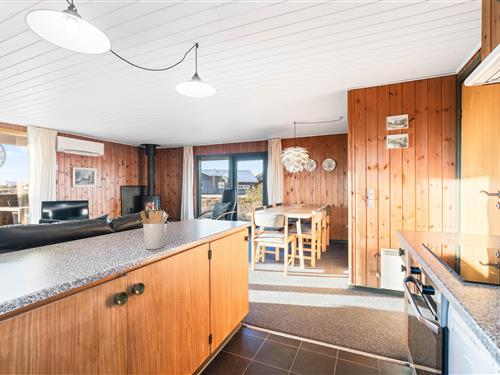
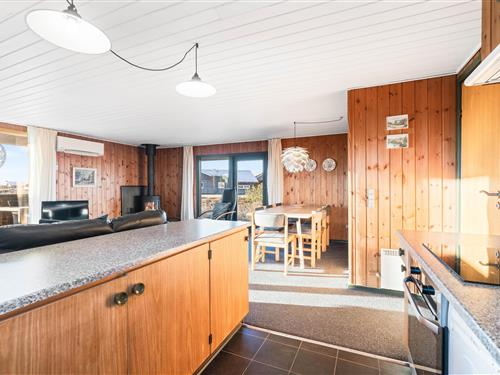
- utensil holder [140,210,169,250]
